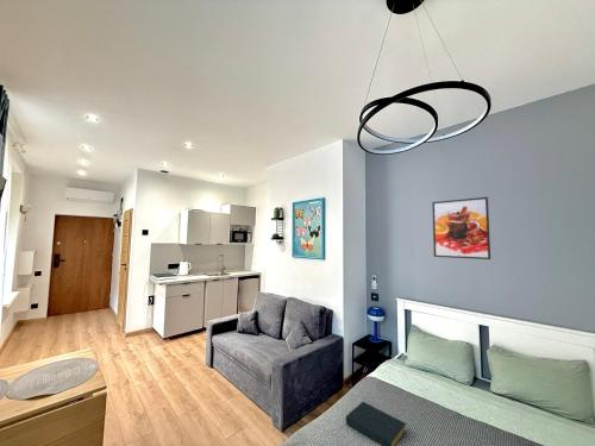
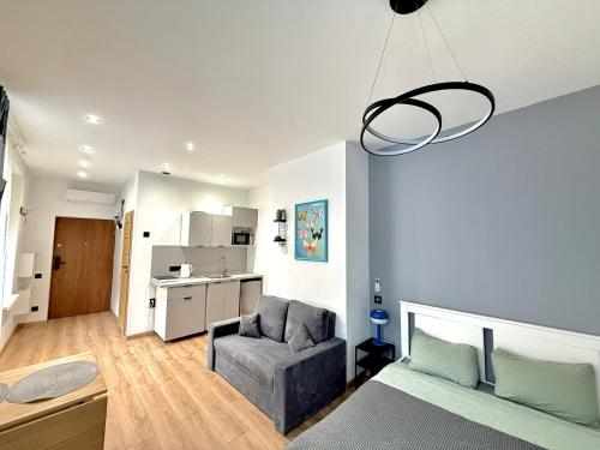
- hardback book [345,401,407,446]
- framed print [431,196,491,260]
